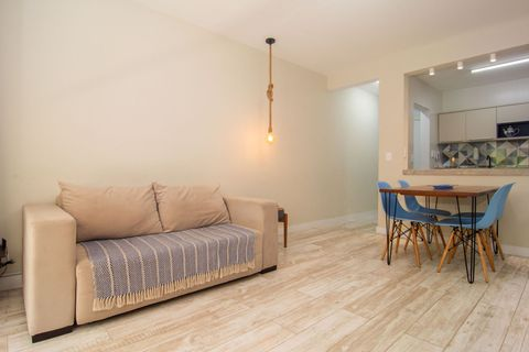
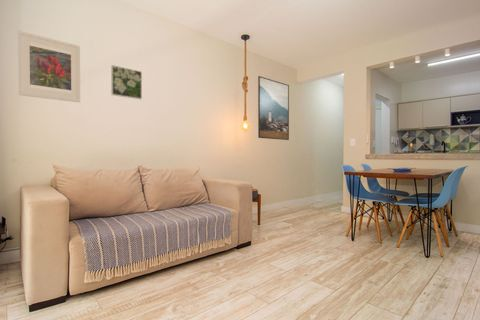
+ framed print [257,75,290,141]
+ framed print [17,30,81,103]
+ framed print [110,64,143,100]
